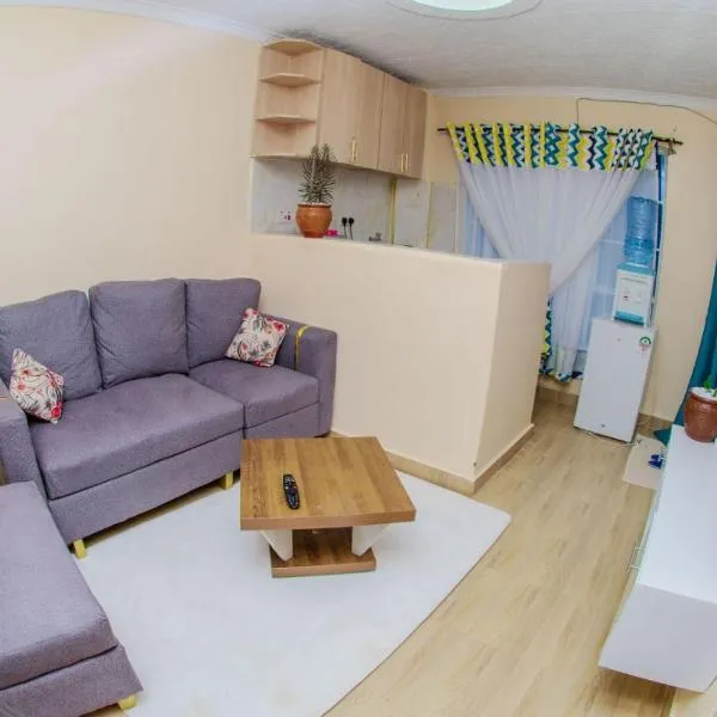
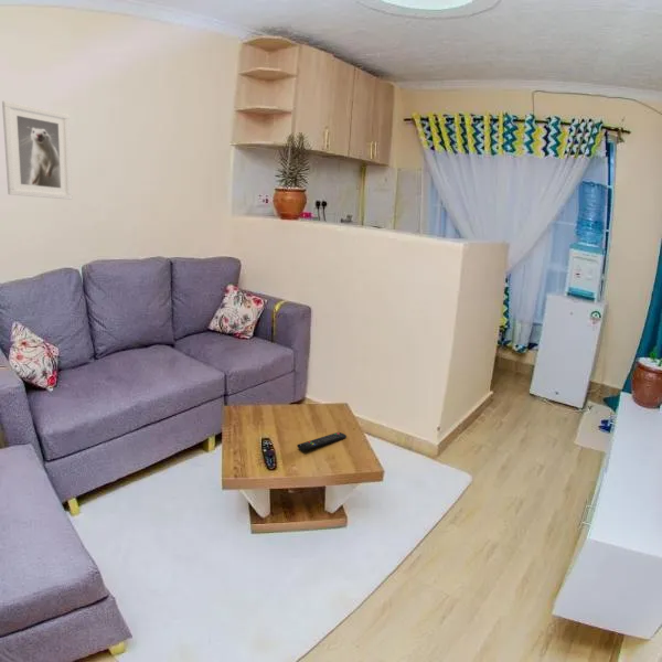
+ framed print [1,99,73,201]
+ remote control [296,431,348,451]
